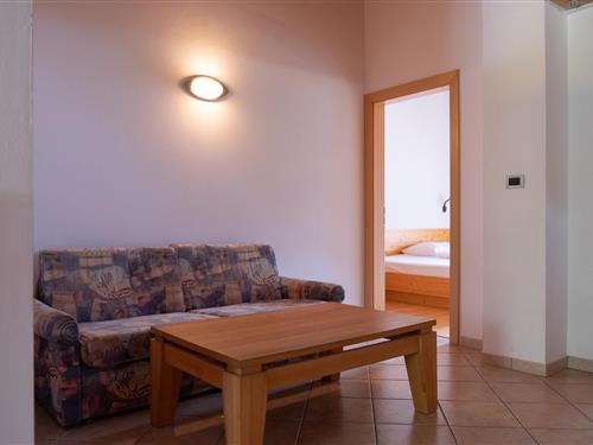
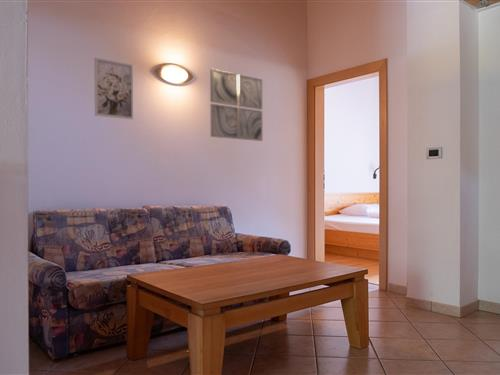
+ wall art [209,68,263,142]
+ wall art [93,56,134,120]
